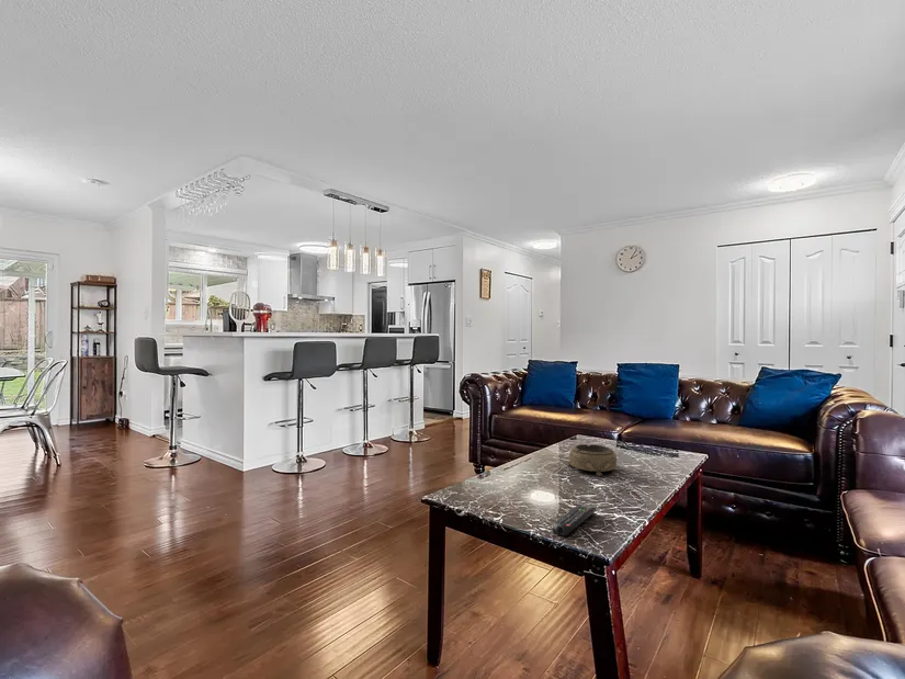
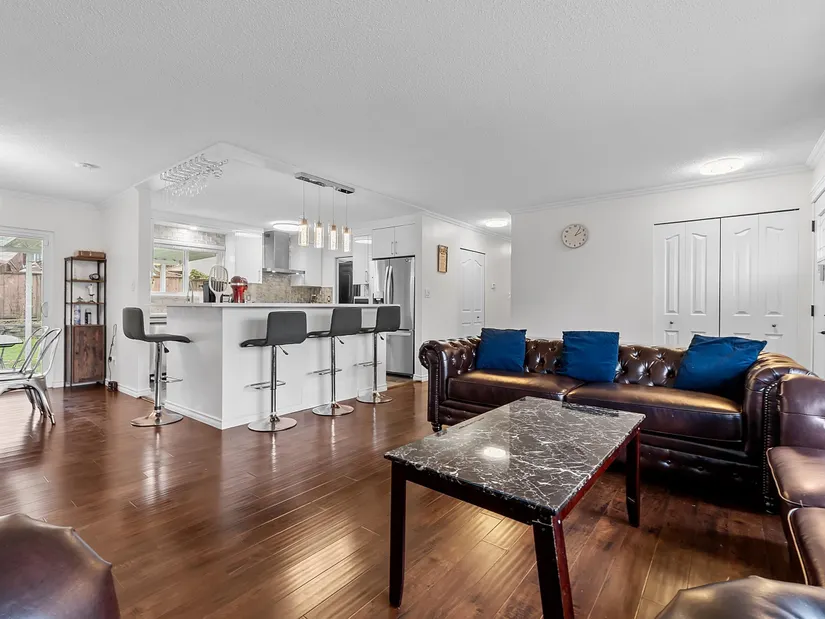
- decorative bowl [566,443,618,477]
- remote control [552,503,597,537]
